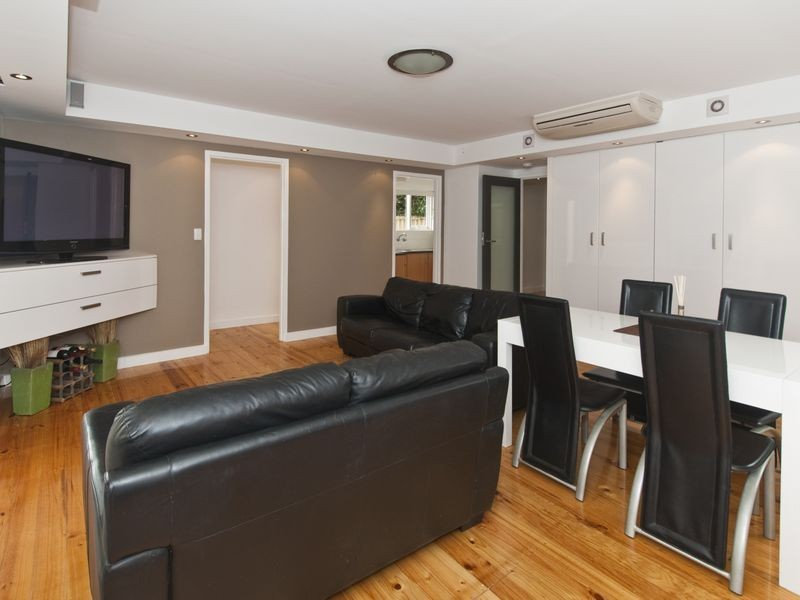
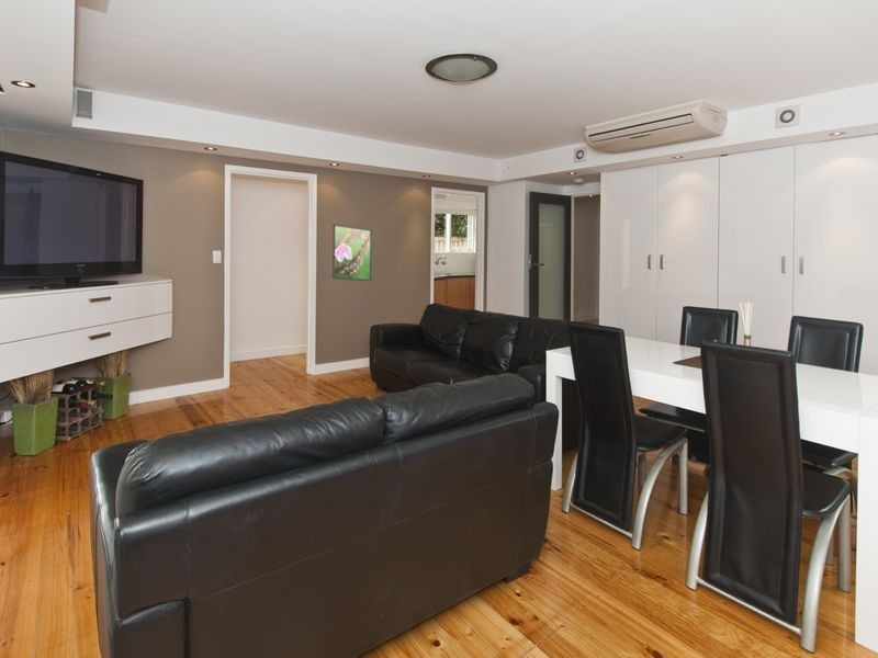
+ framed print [331,224,373,282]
